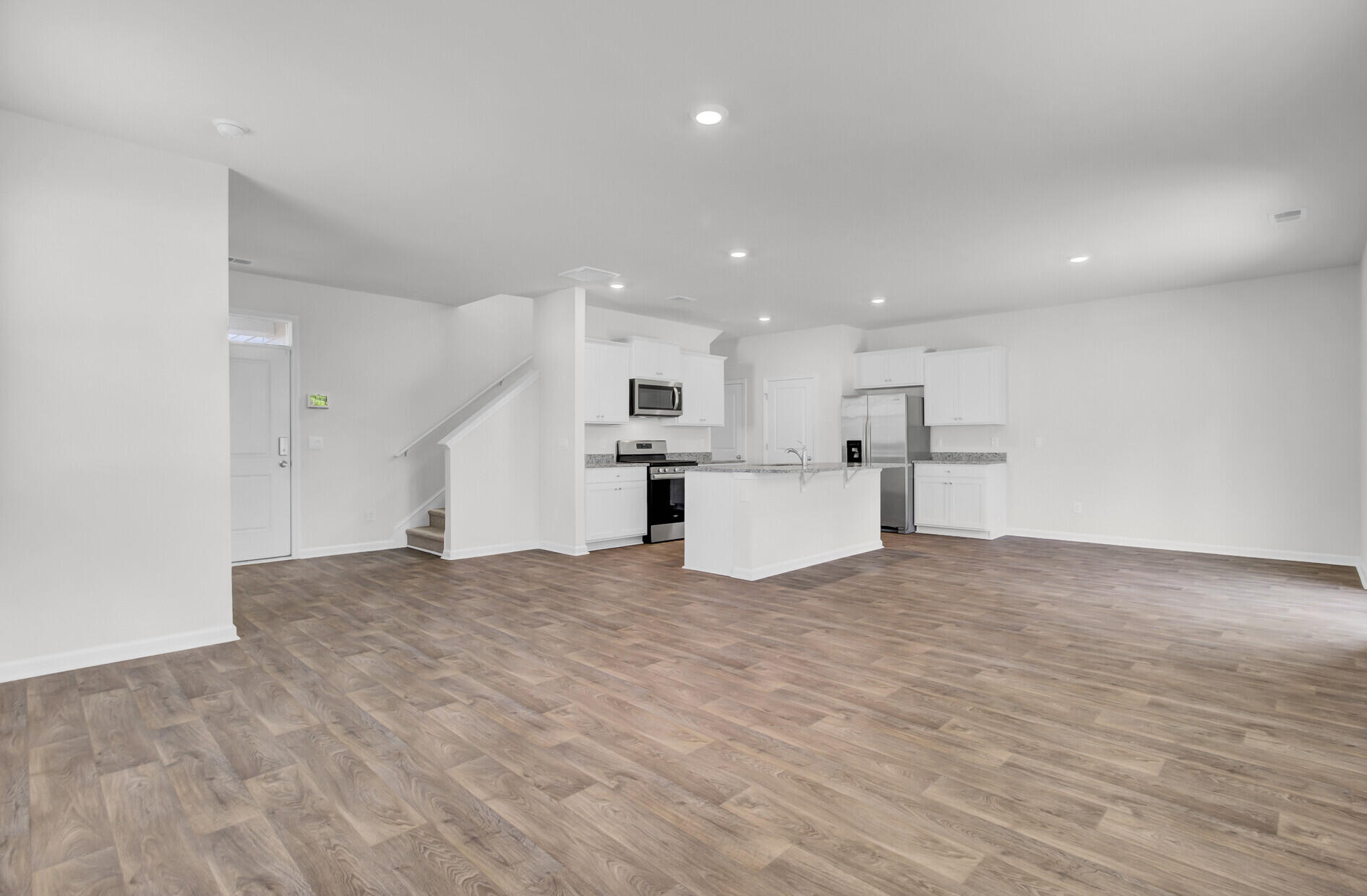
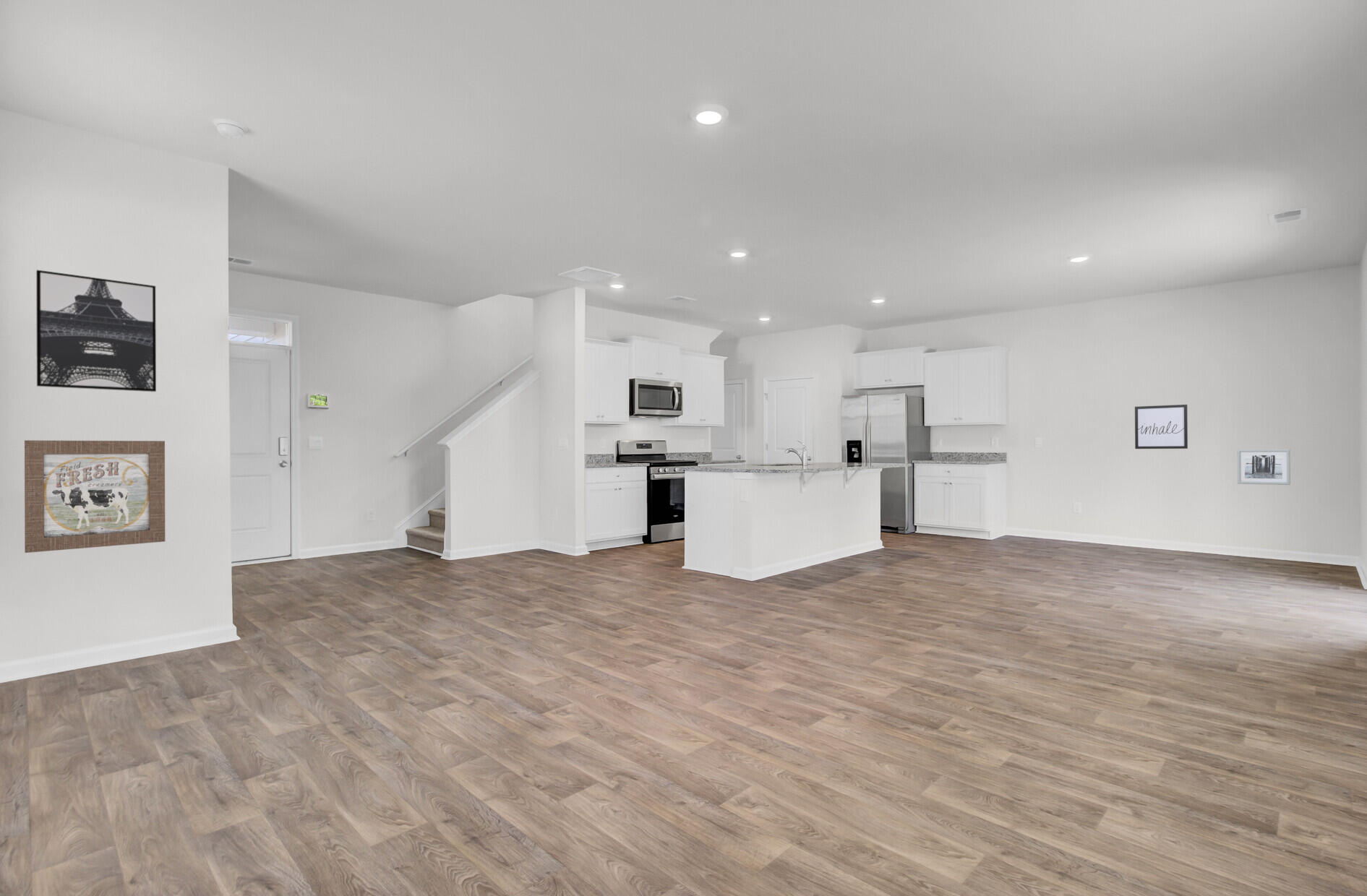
+ wall art [35,270,157,392]
+ wall art [1134,404,1188,449]
+ wall art [1236,449,1291,486]
+ wall art [24,439,166,553]
